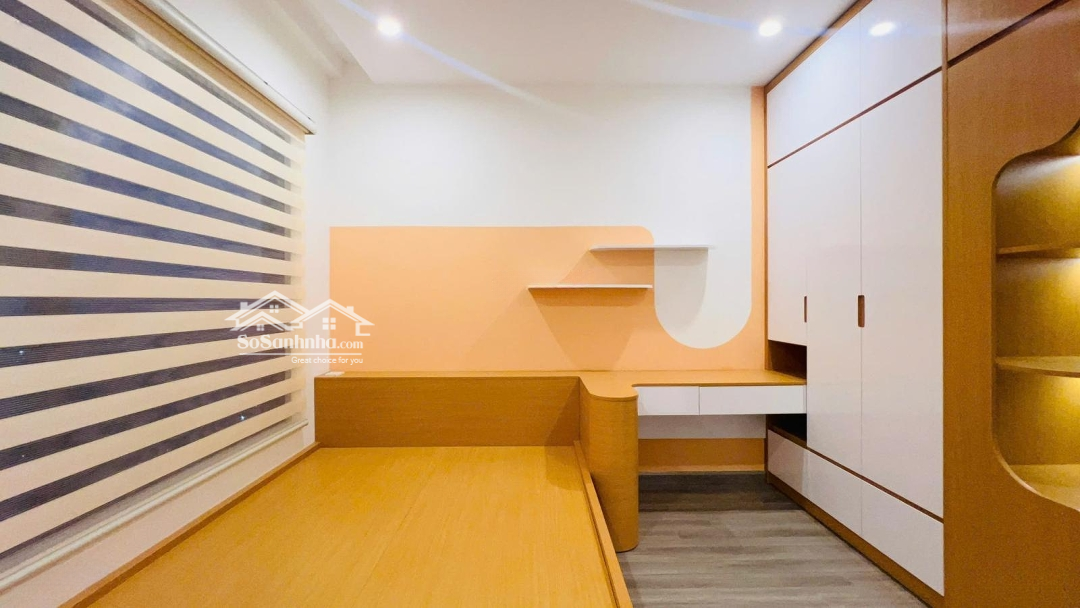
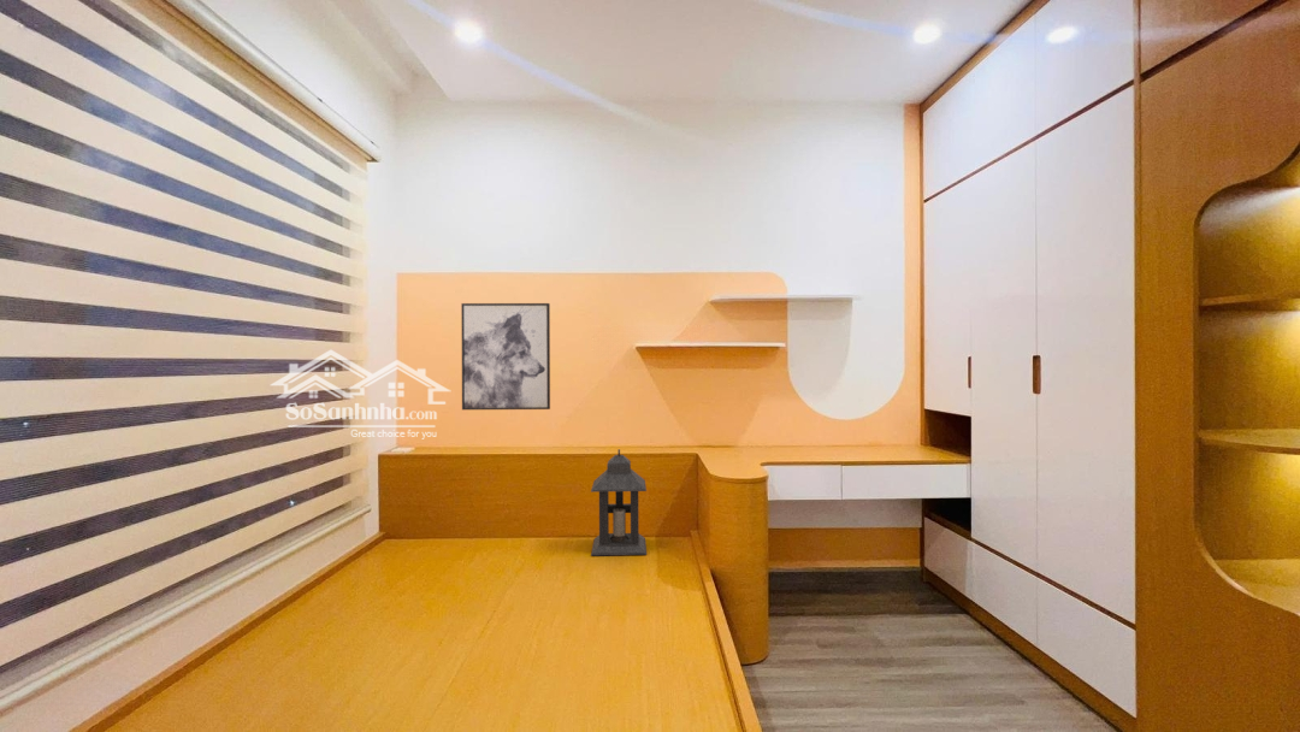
+ wall art [460,302,551,411]
+ lantern [590,448,648,556]
